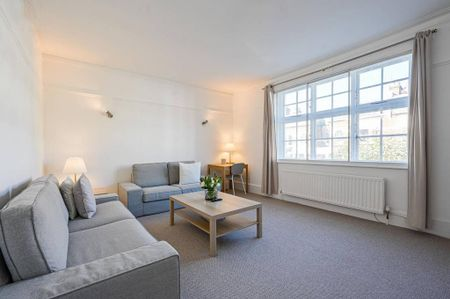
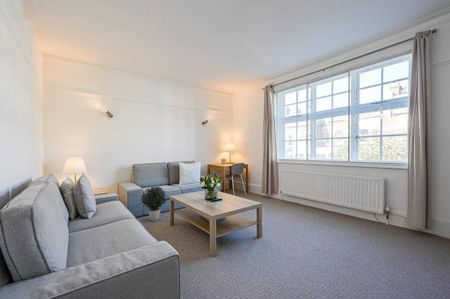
+ potted plant [141,186,168,222]
